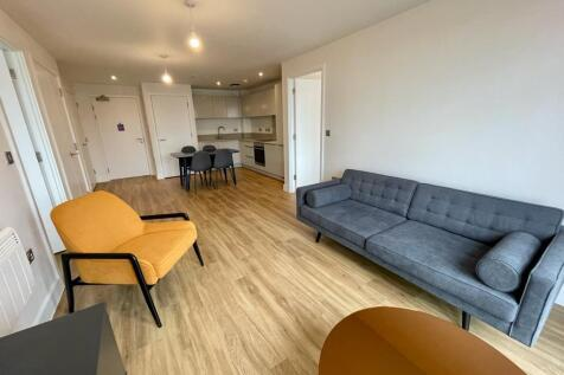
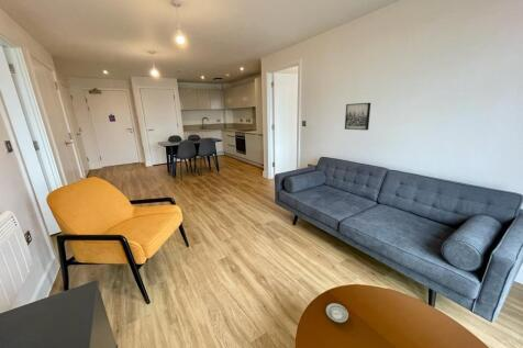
+ wall art [344,102,371,132]
+ saucer [325,303,349,324]
